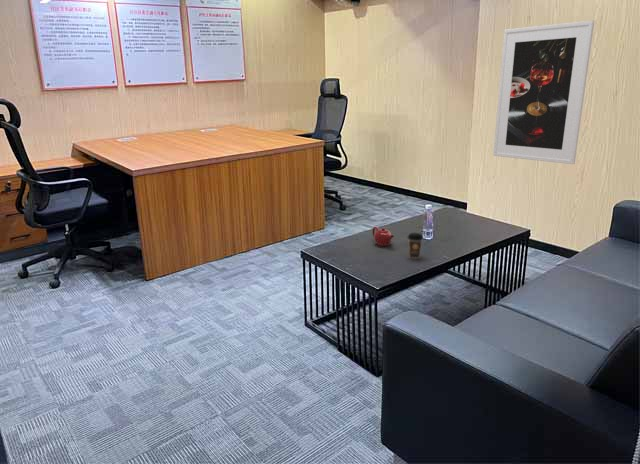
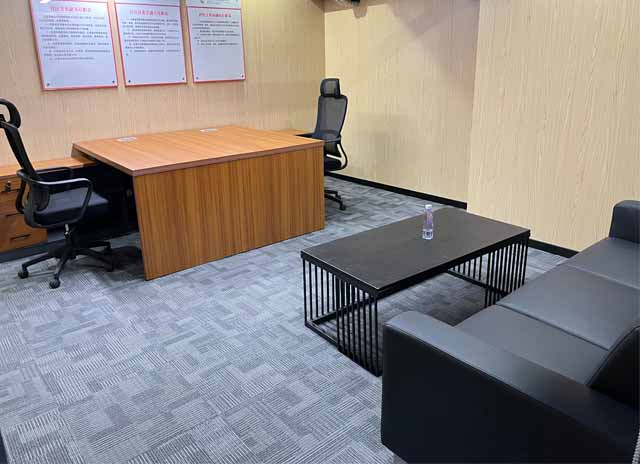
- teapot [371,226,395,247]
- coffee cup [406,232,424,260]
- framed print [492,20,595,165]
